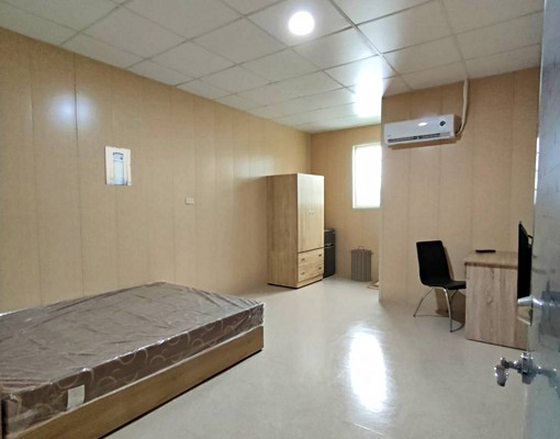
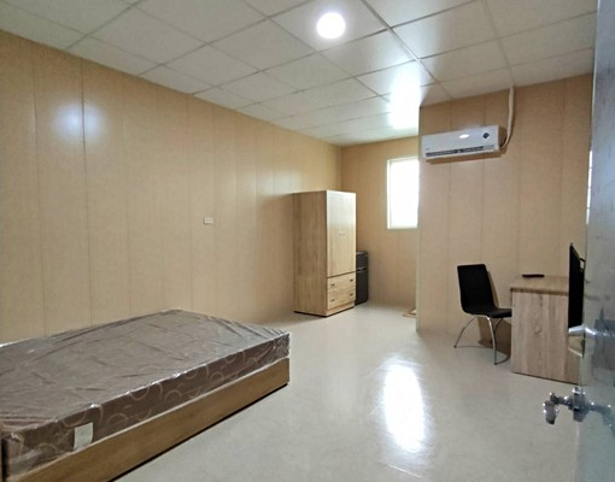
- wall art [103,145,132,187]
- laundry hamper [349,245,374,283]
